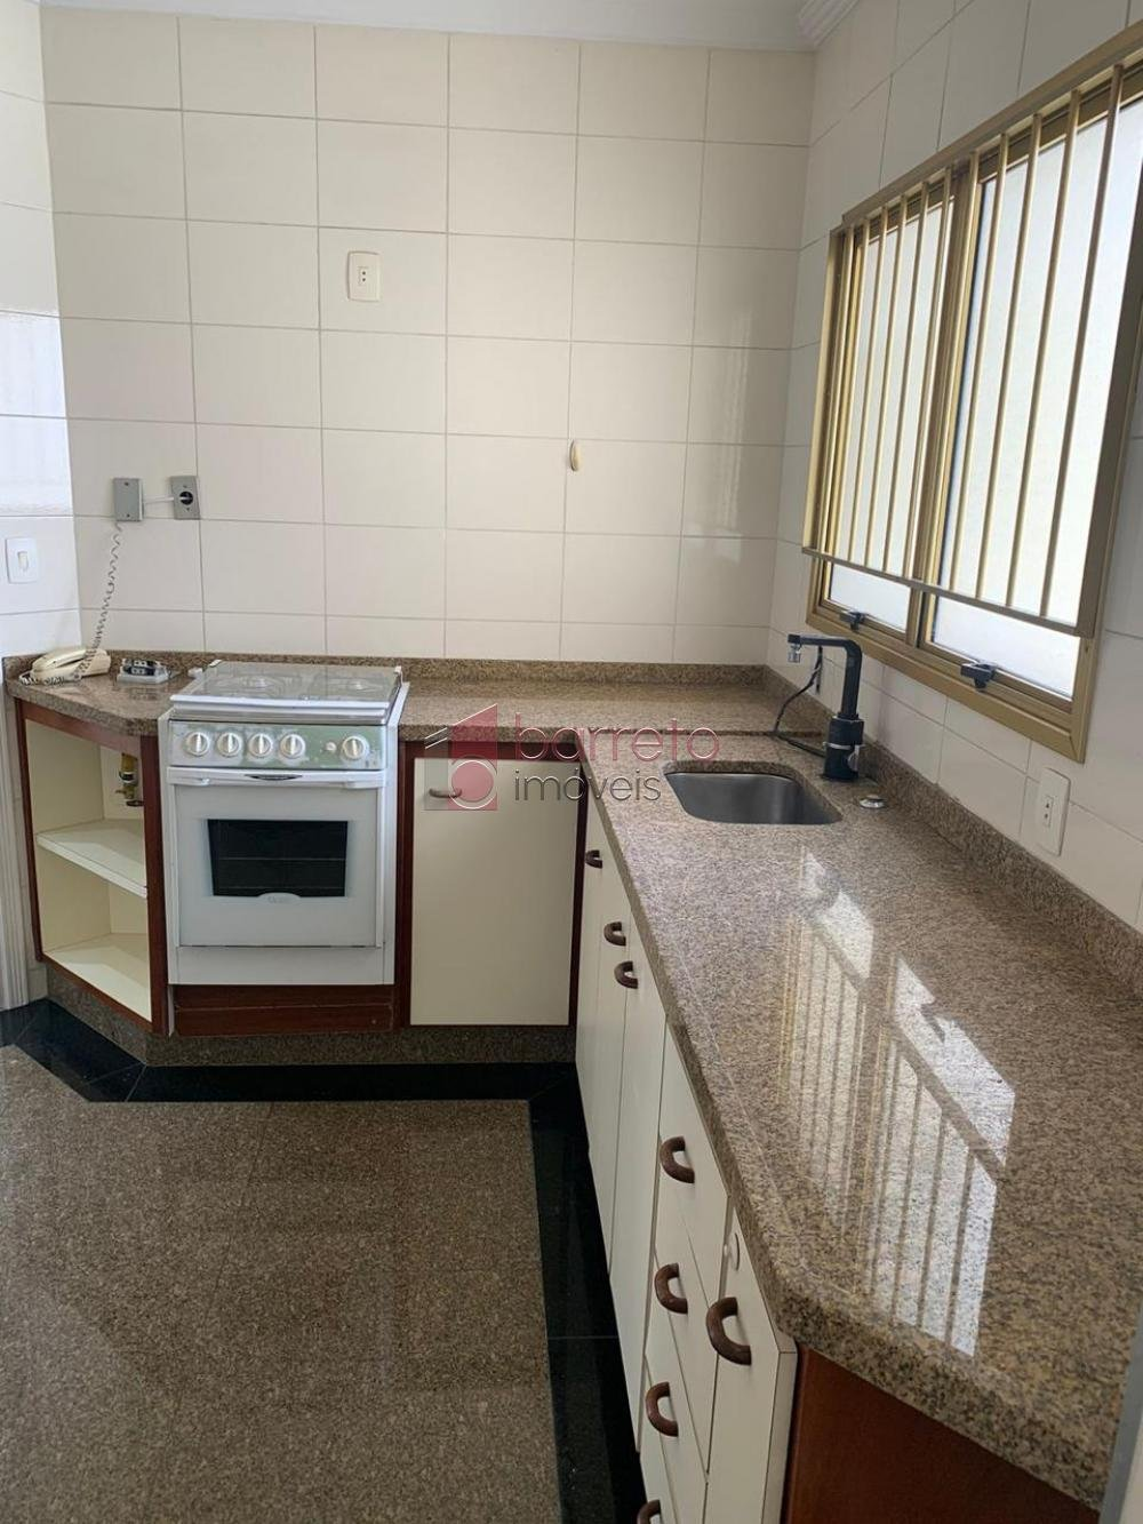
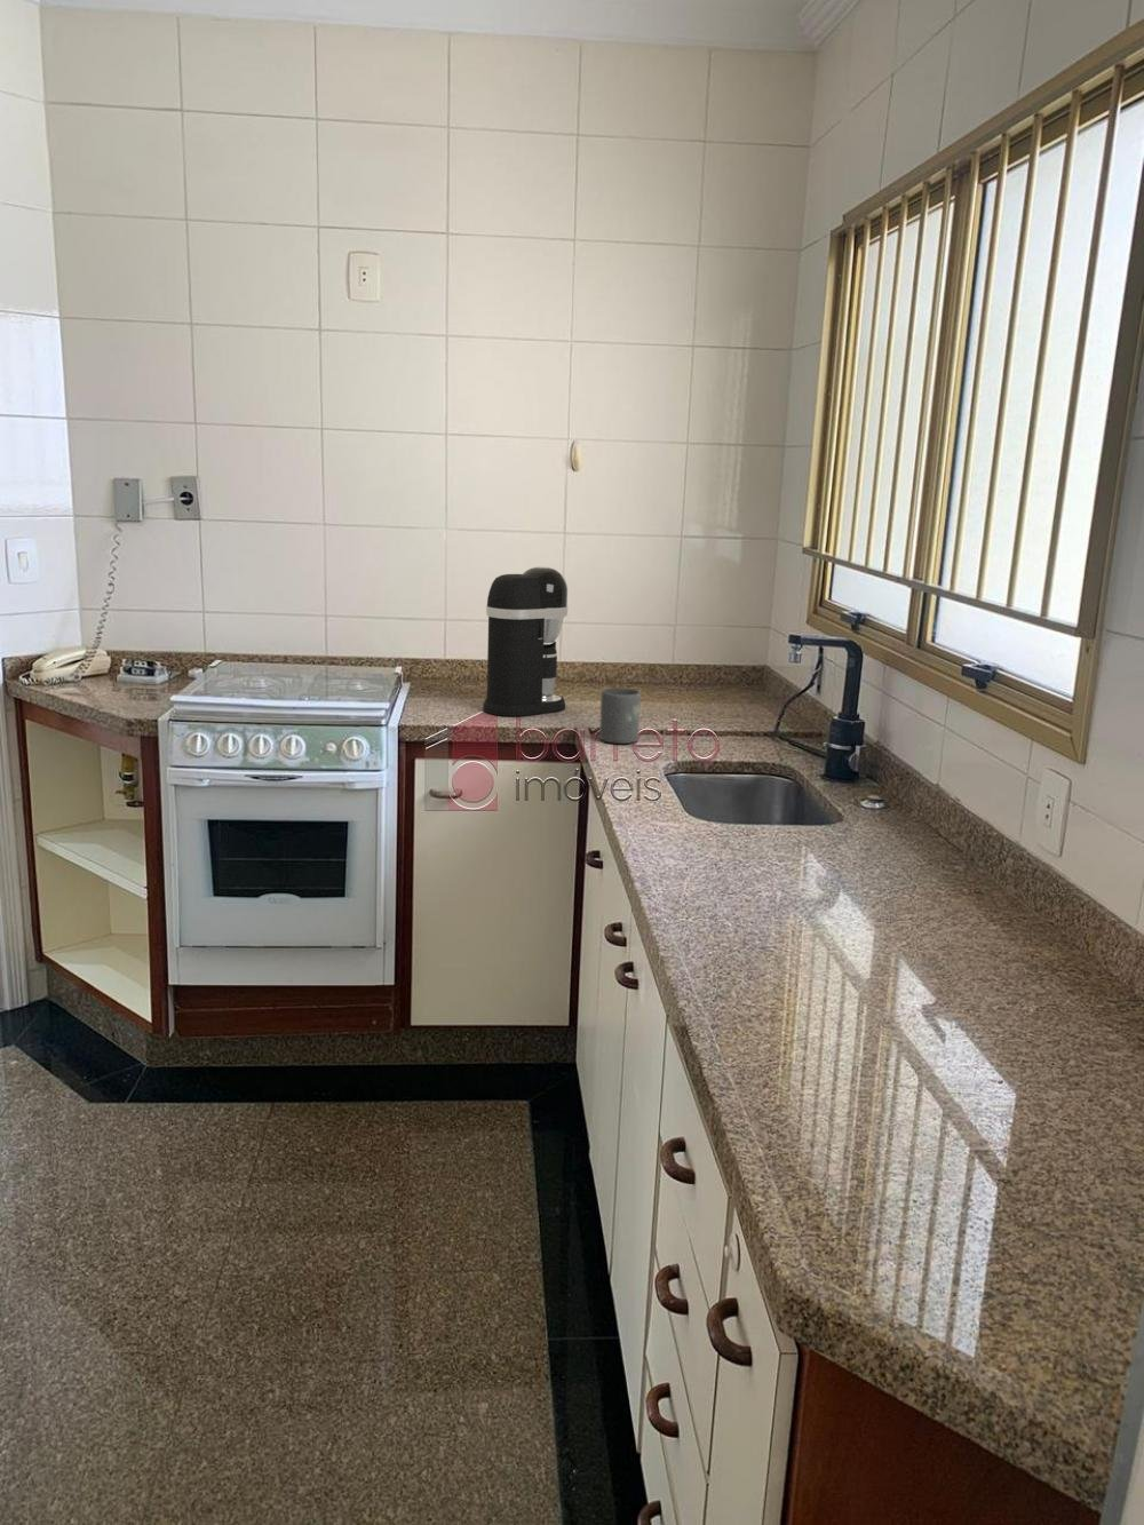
+ mug [598,686,642,745]
+ coffee maker [482,565,568,717]
